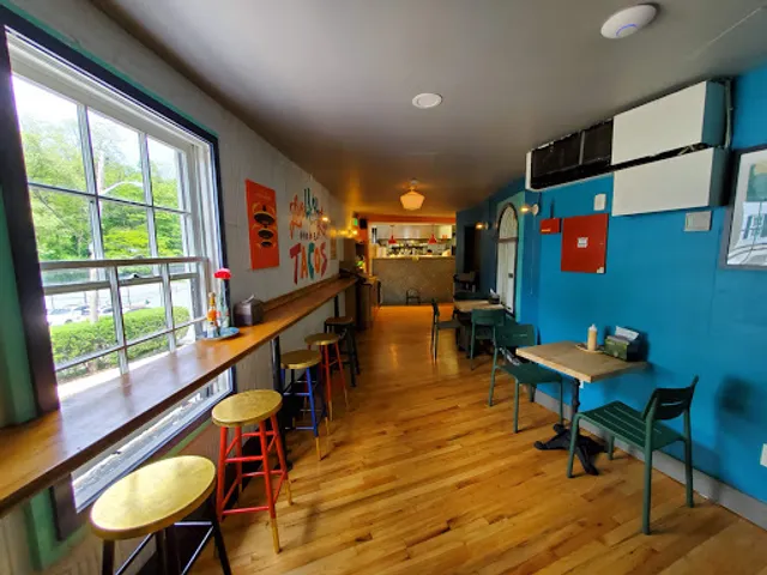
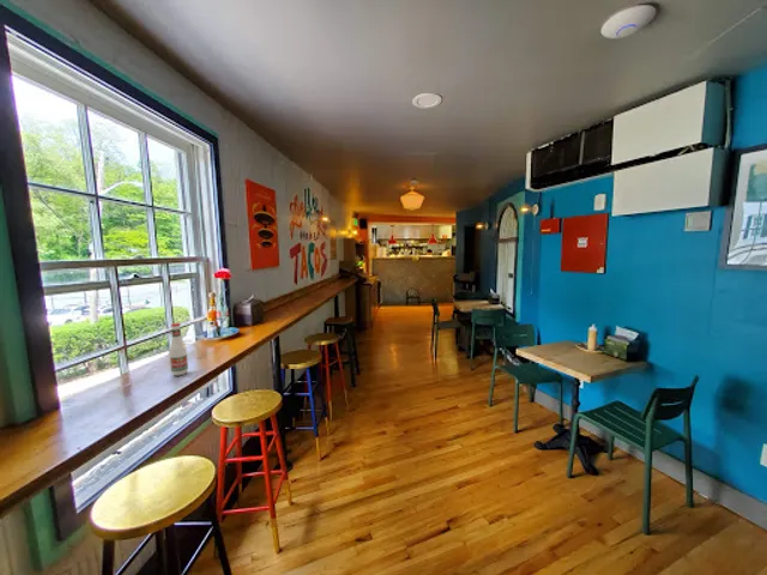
+ tabasco sauce [168,322,189,376]
